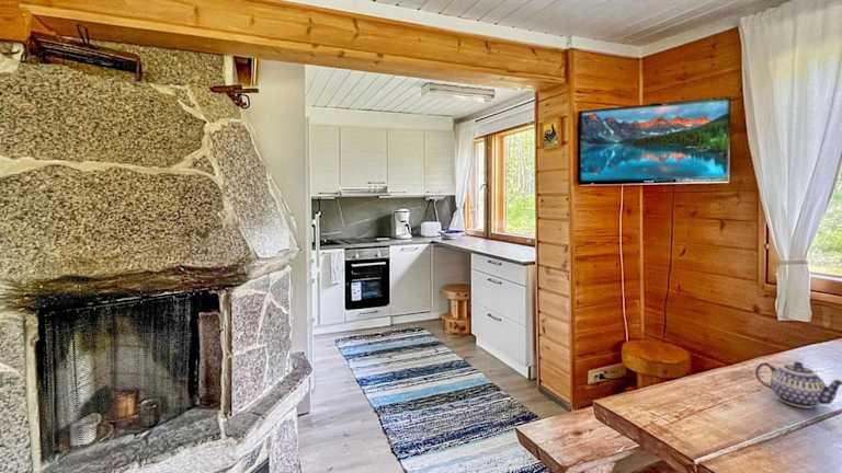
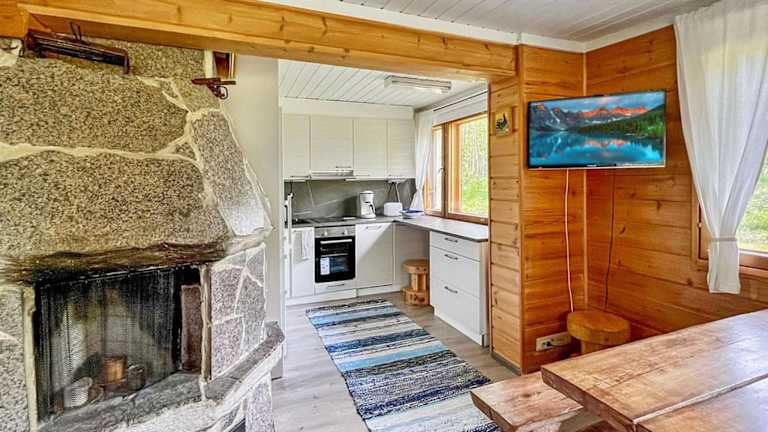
- teapot [754,360,842,409]
